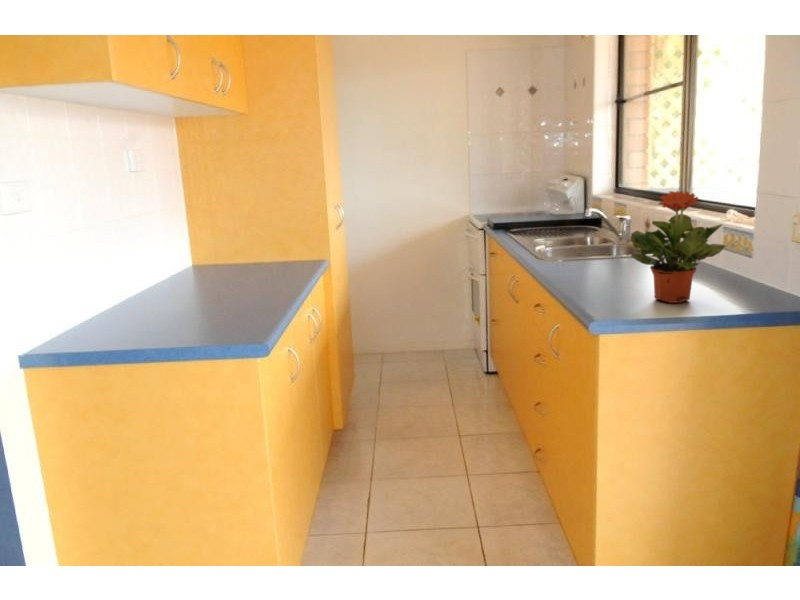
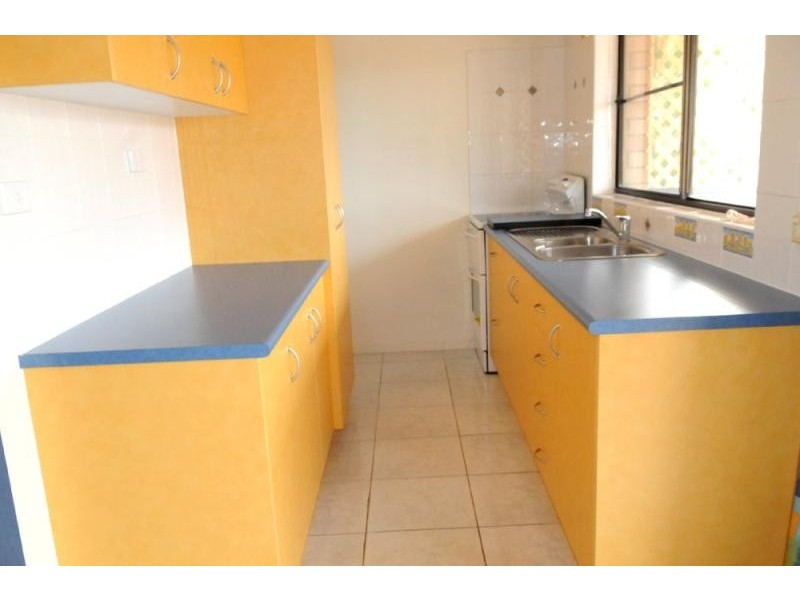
- potted plant [629,190,726,304]
